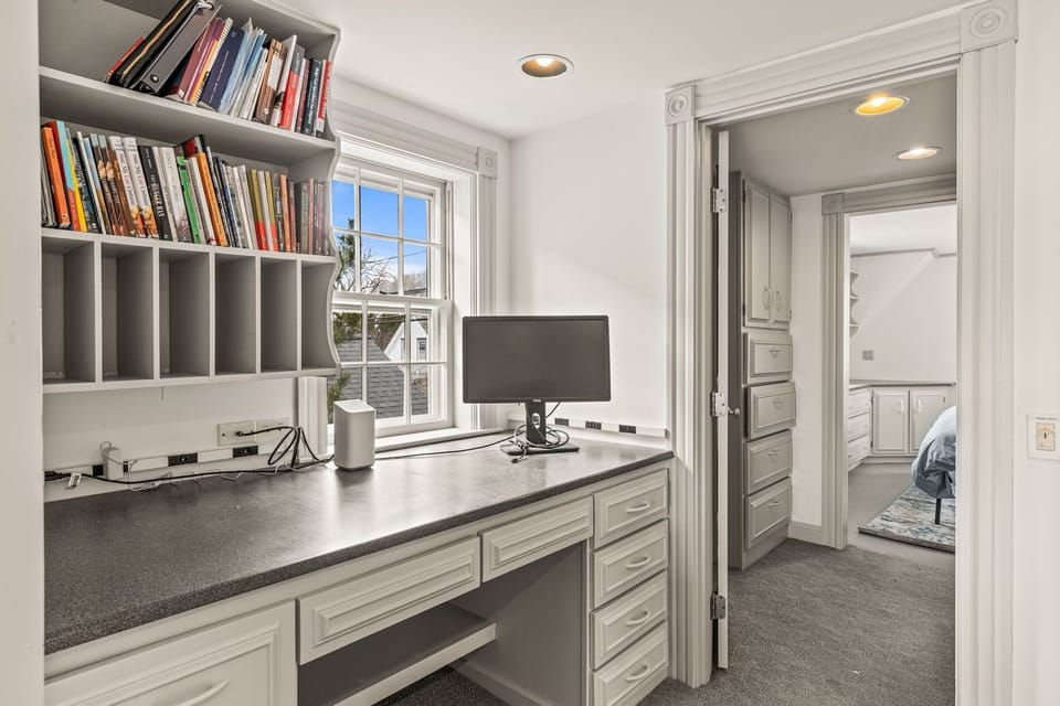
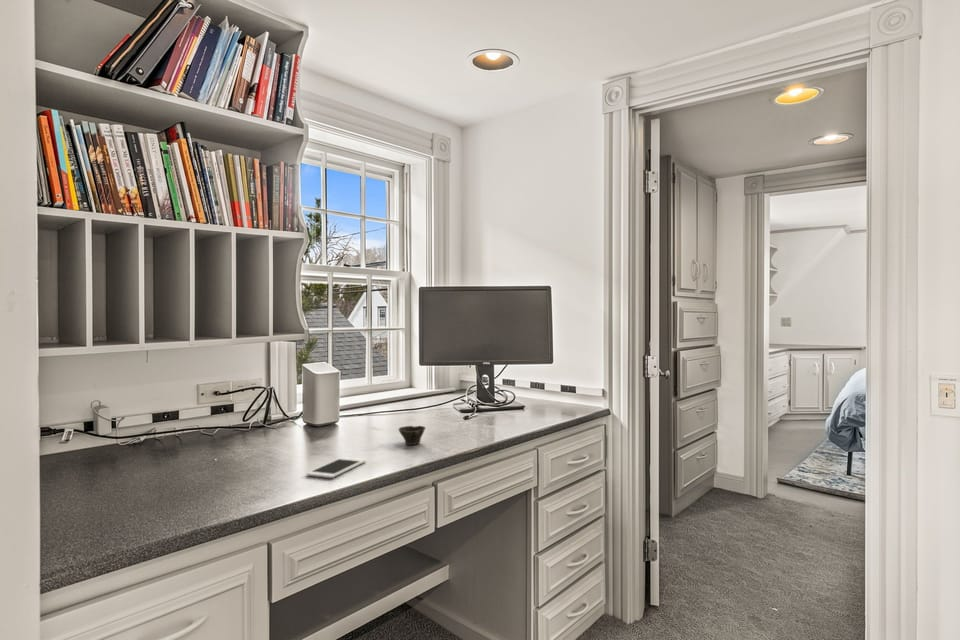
+ cell phone [305,456,367,479]
+ cup [397,425,426,446]
